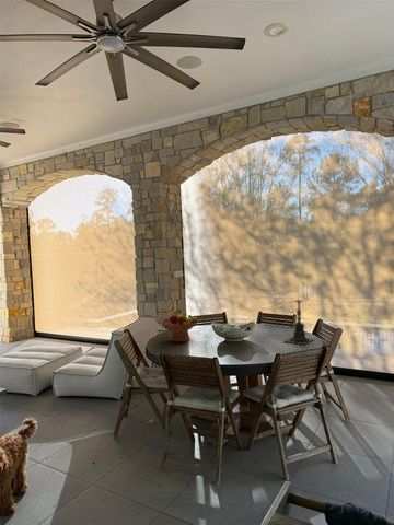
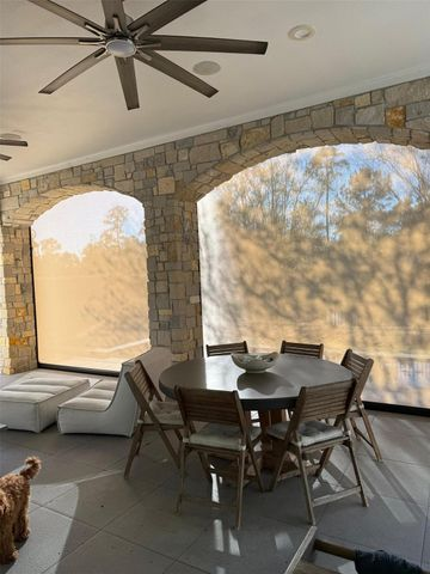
- candle holder [283,299,316,346]
- fruit bowl [159,310,200,343]
